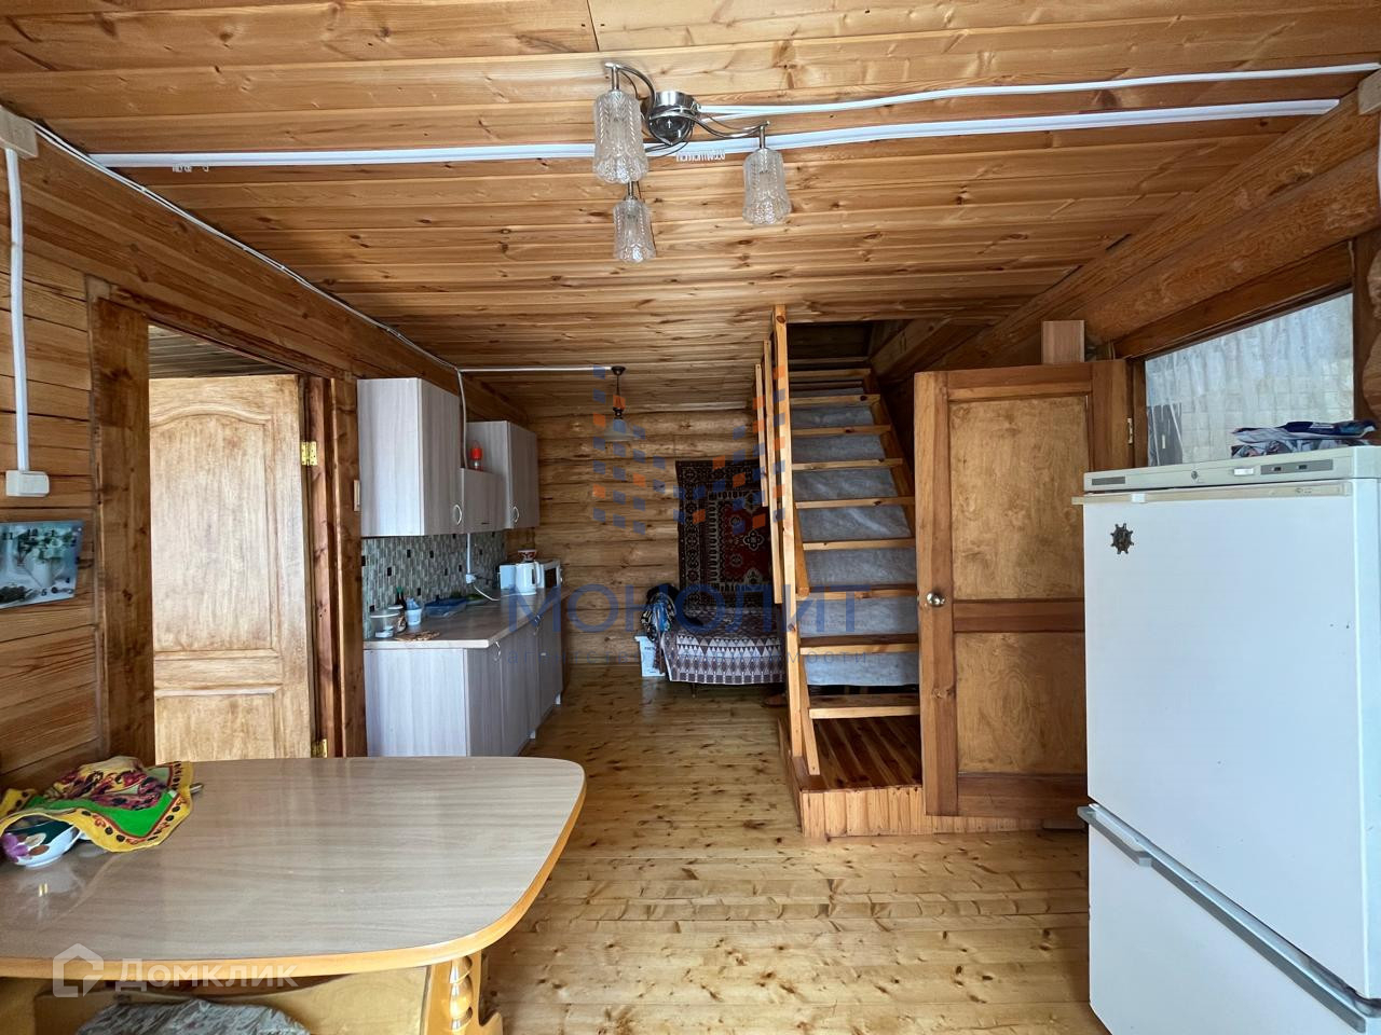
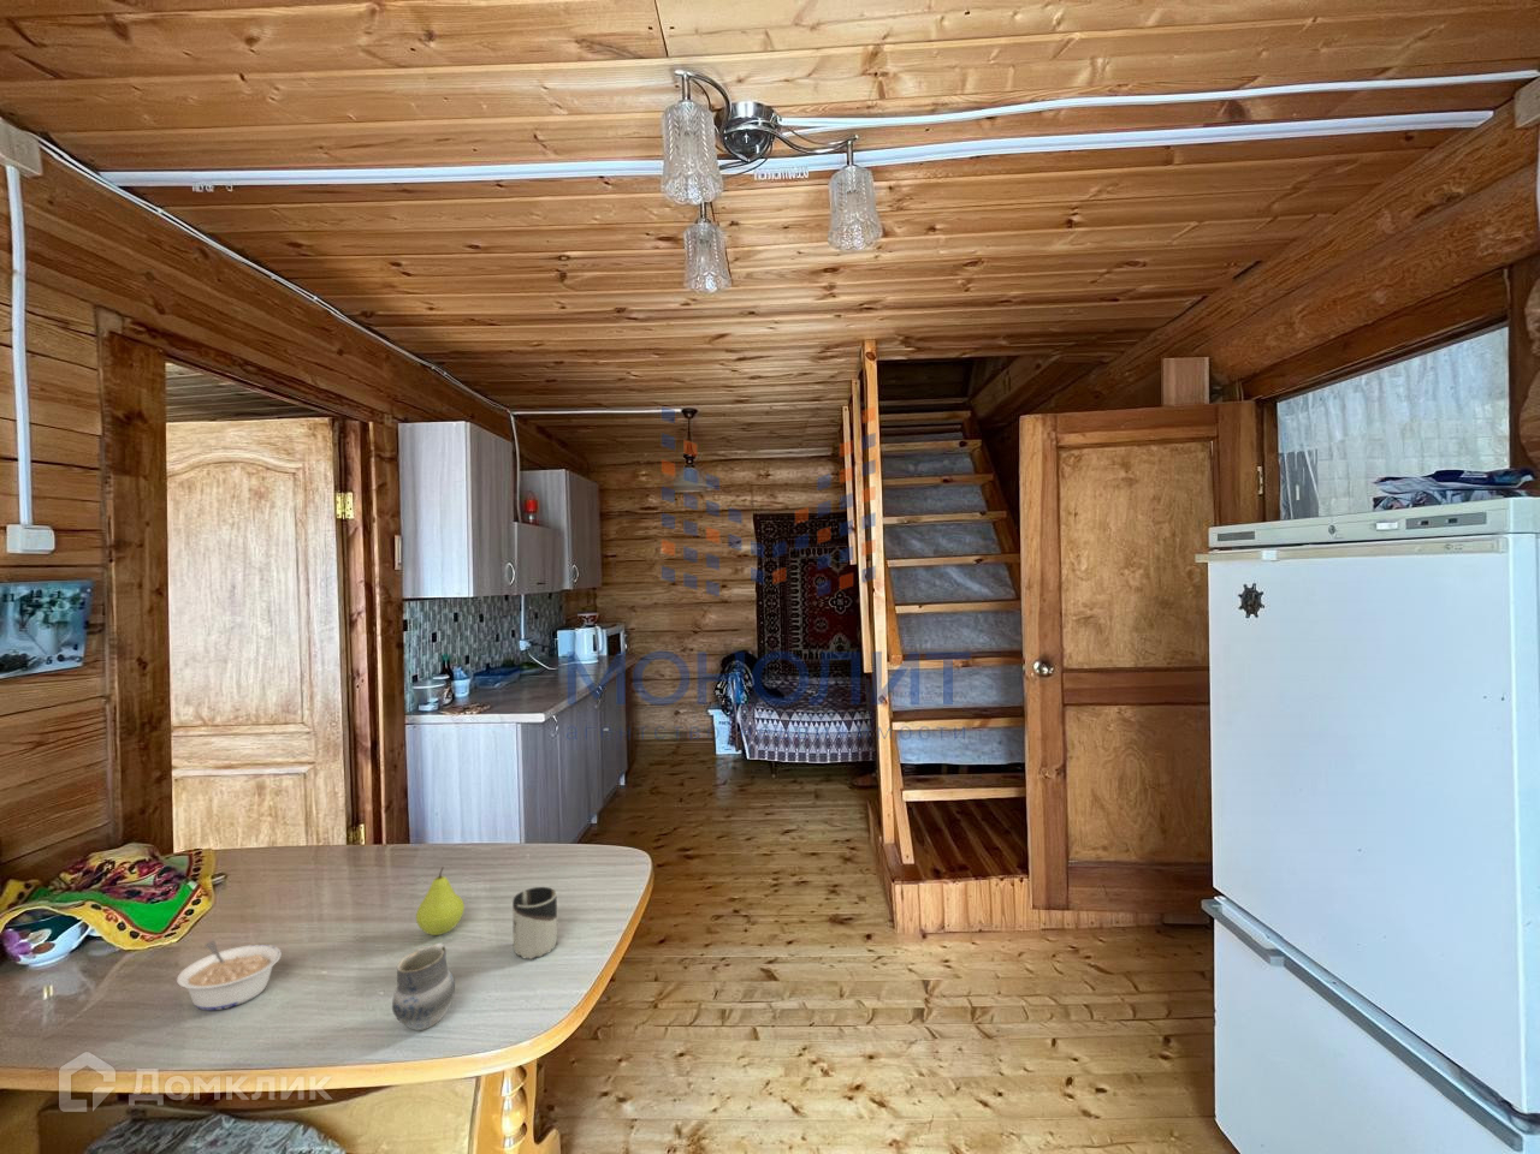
+ cup [390,941,456,1032]
+ cup [512,886,558,960]
+ legume [176,939,283,1012]
+ fruit [415,865,466,937]
